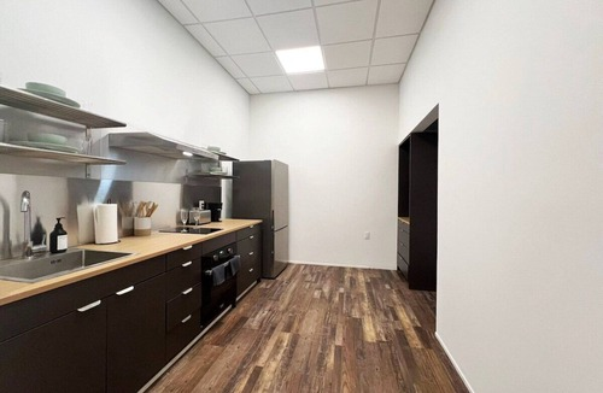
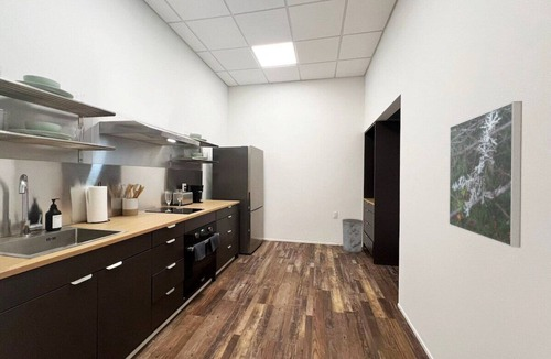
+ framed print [447,100,523,249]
+ trash can [341,218,364,253]
